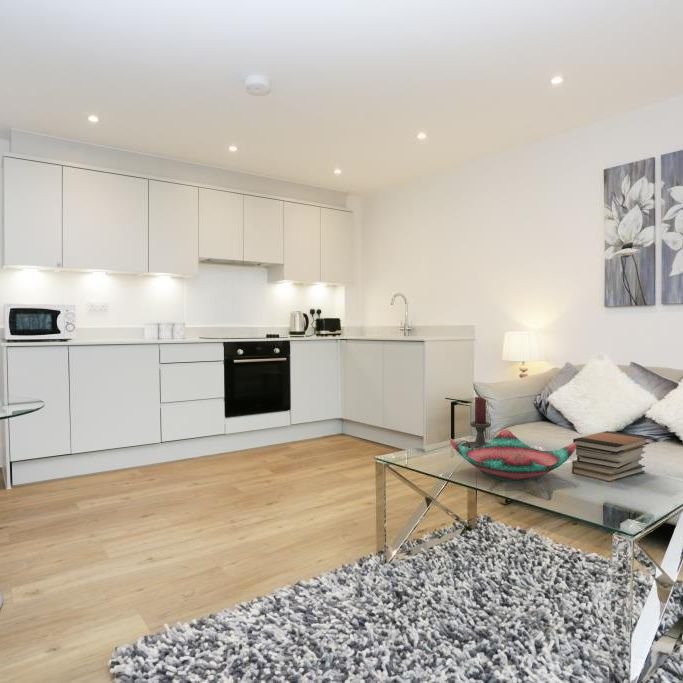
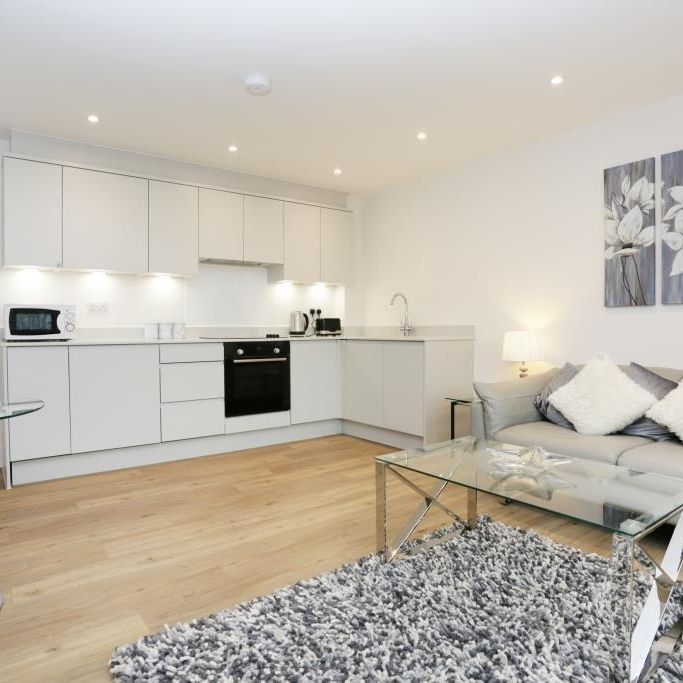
- candle holder [458,396,492,448]
- book stack [571,430,651,483]
- decorative bowl [449,428,576,483]
